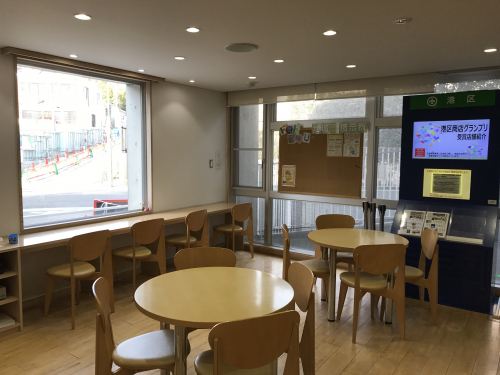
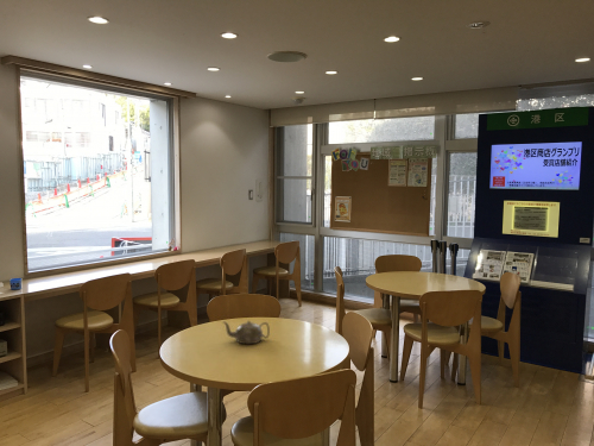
+ teapot [222,320,271,345]
